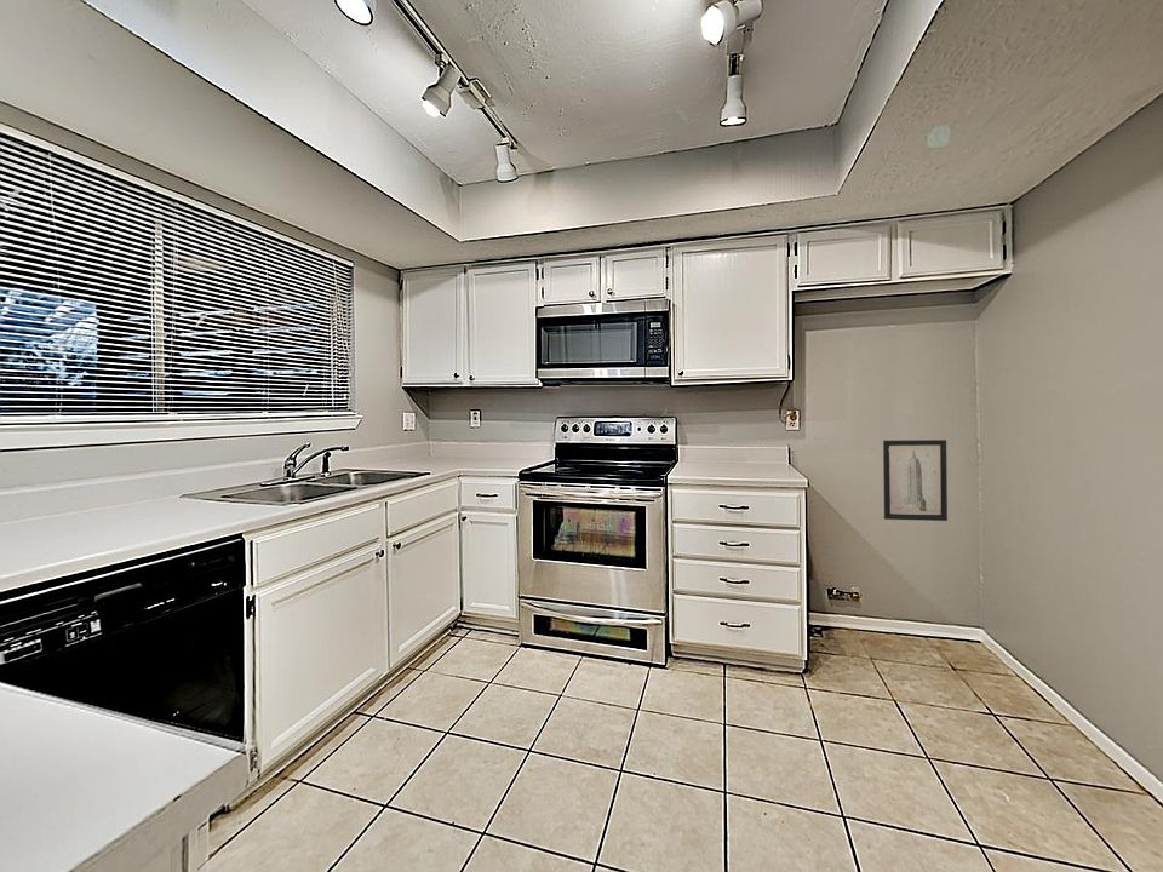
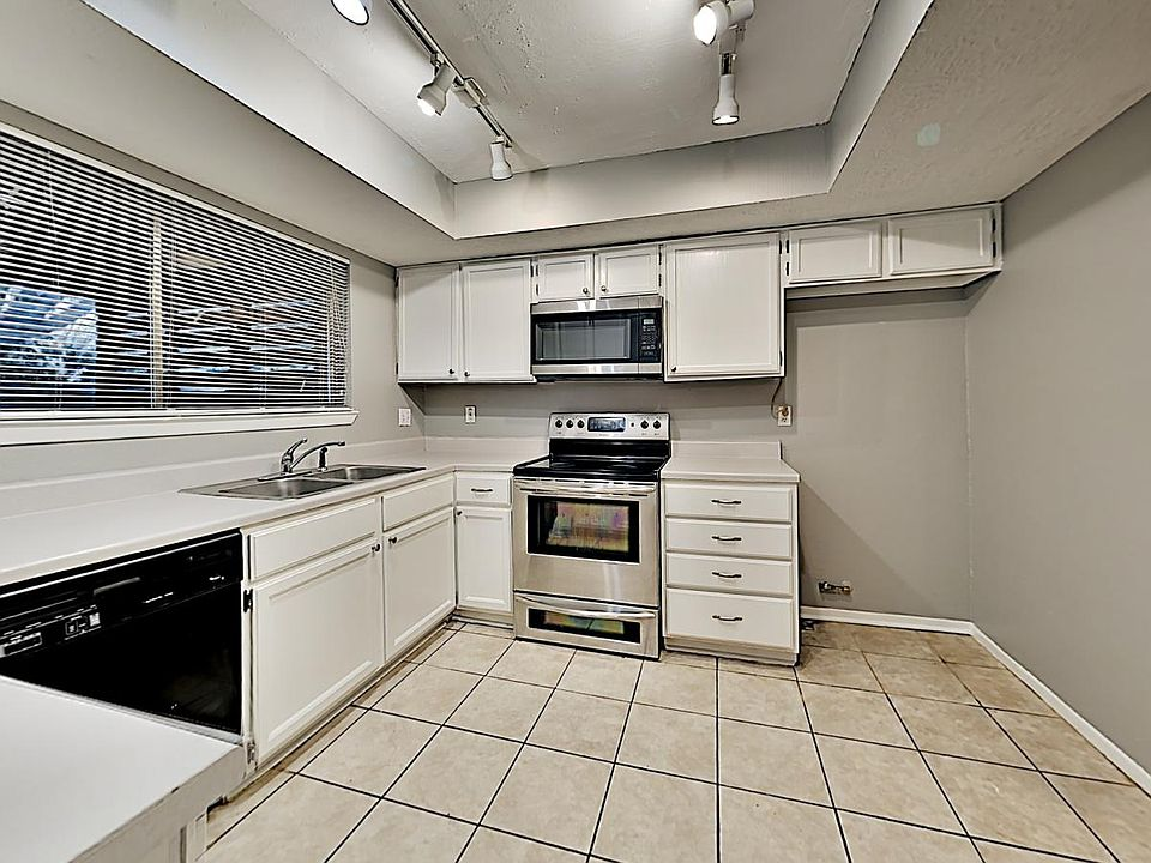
- wall art [882,438,949,522]
